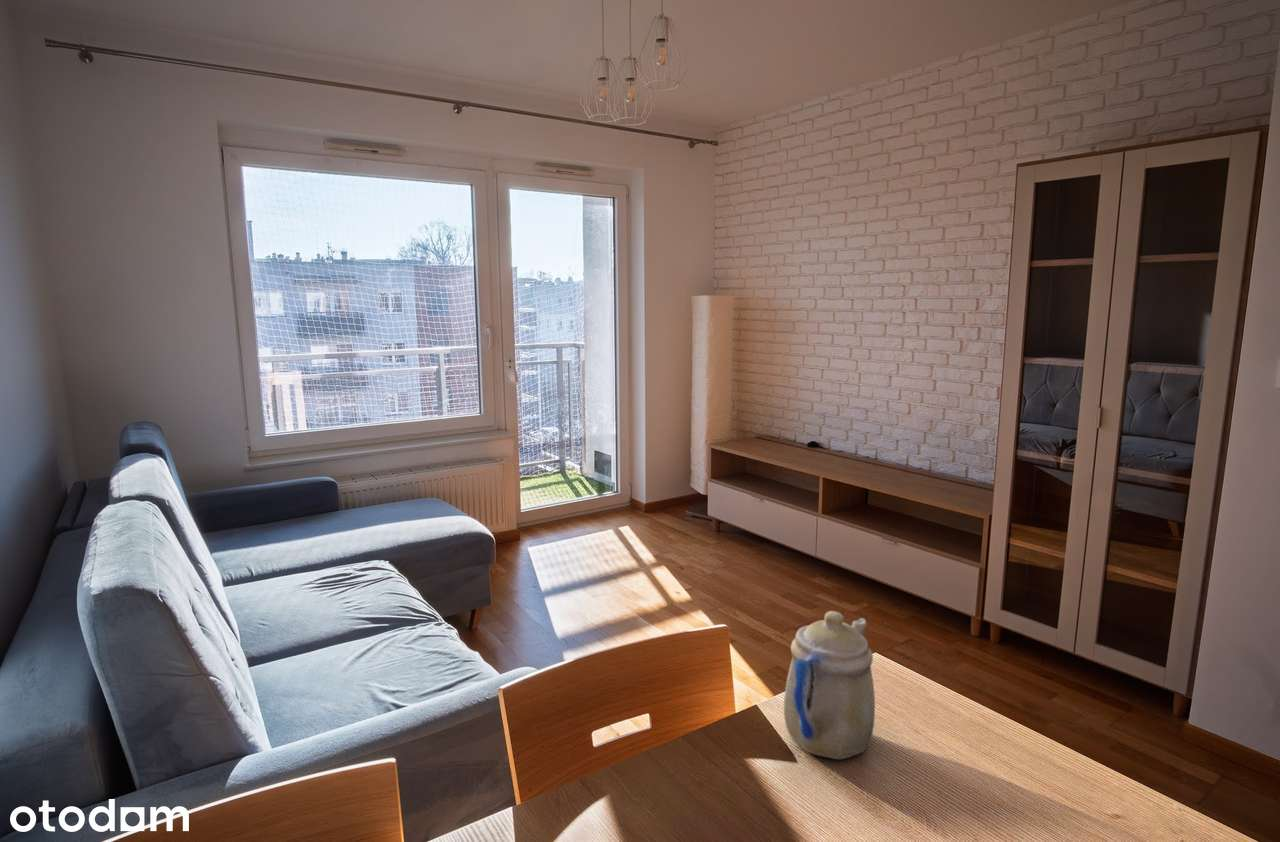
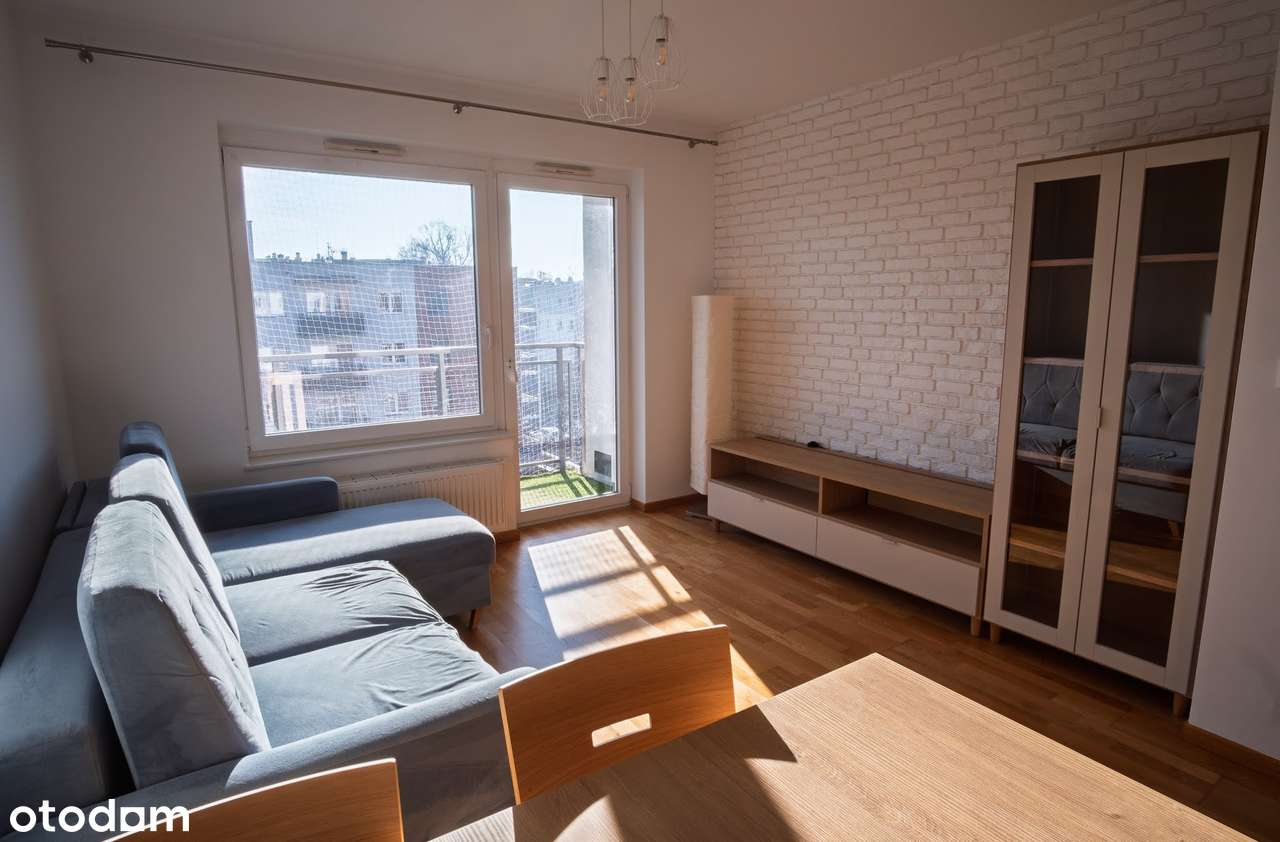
- teapot [783,610,876,760]
